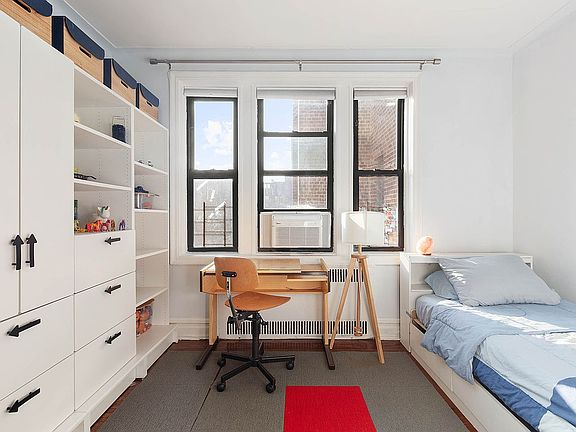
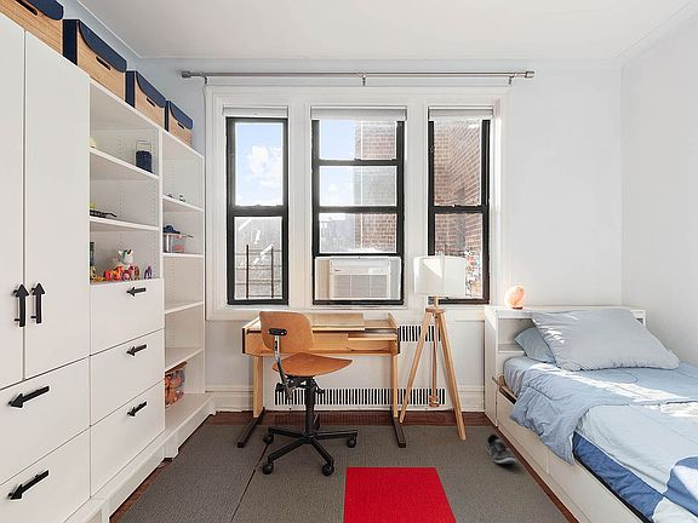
+ shoe [485,433,517,465]
